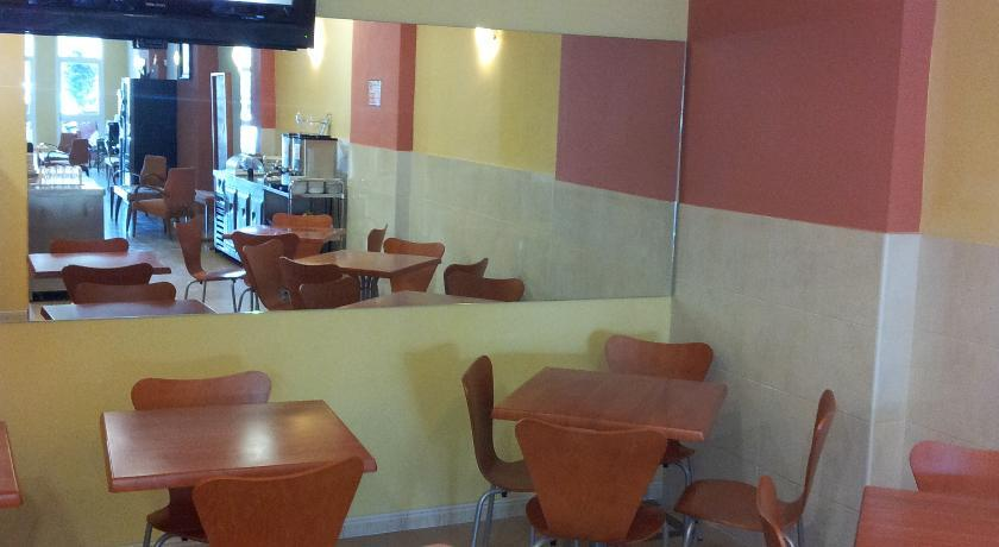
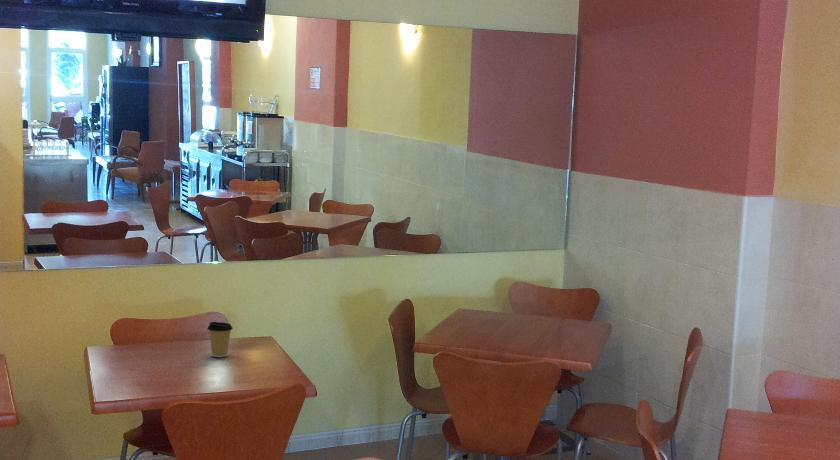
+ coffee cup [206,321,234,358]
